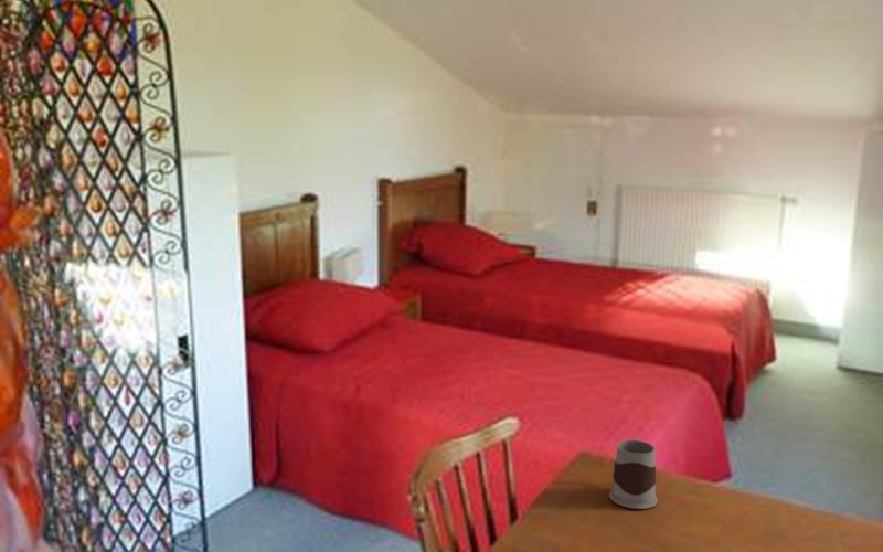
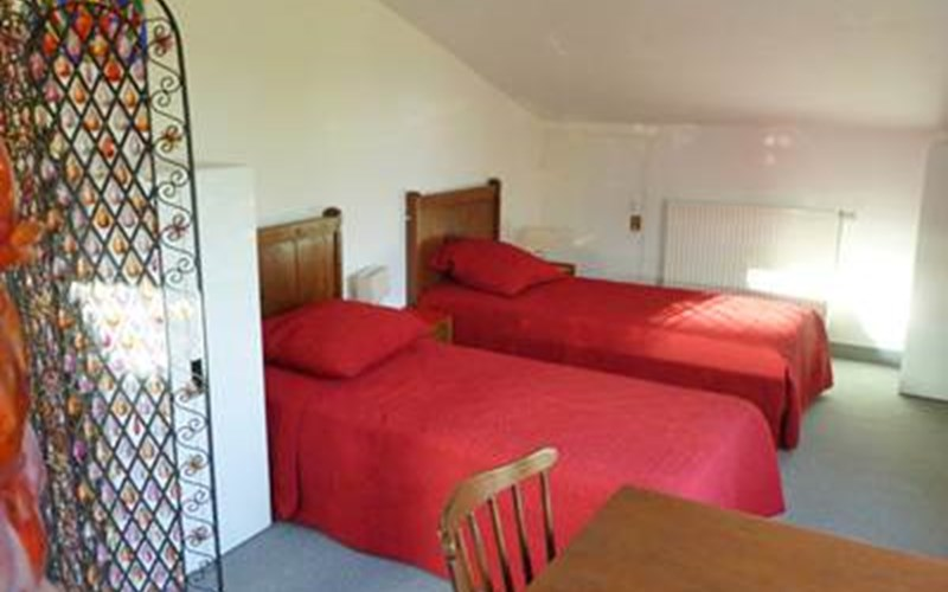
- mug [608,435,659,510]
